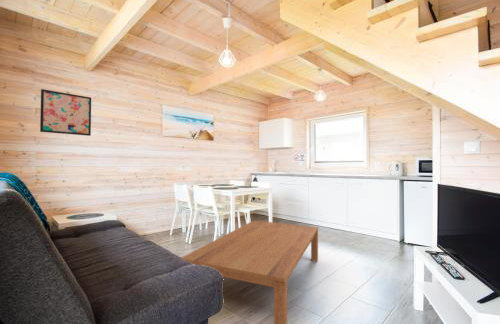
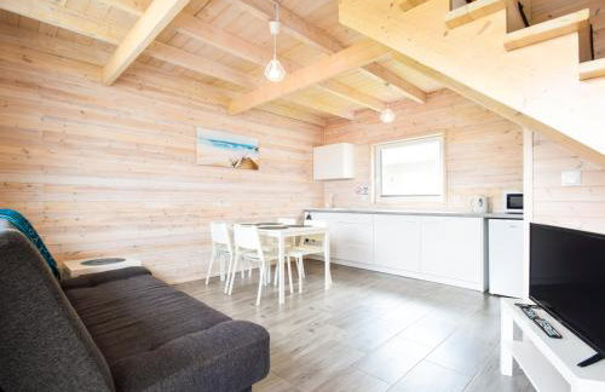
- wall art [39,88,92,137]
- coffee table [181,220,319,324]
